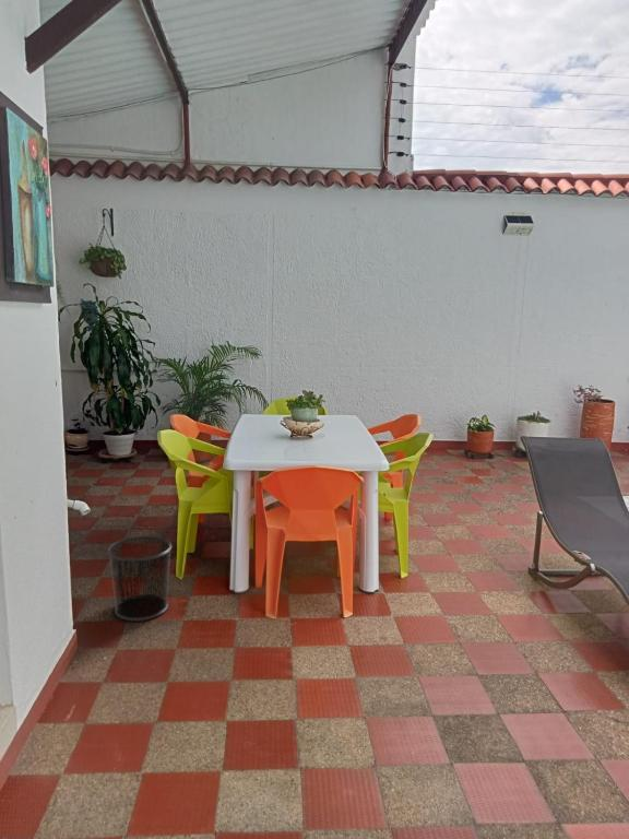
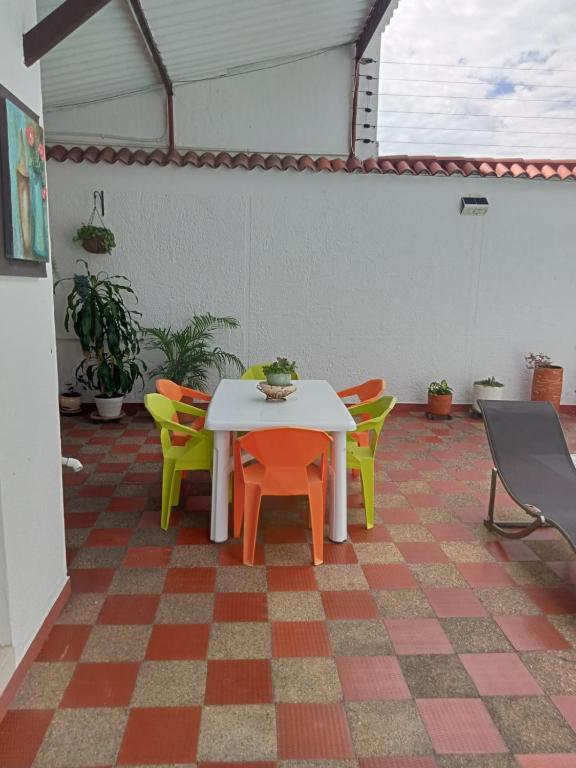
- waste bin [106,535,173,622]
